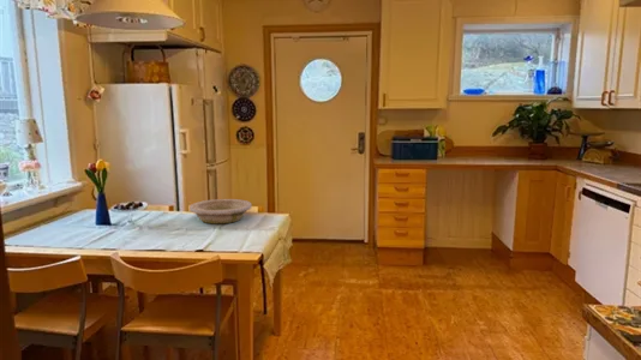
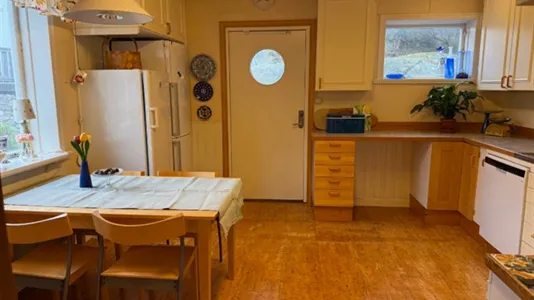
- bowl [188,198,252,224]
